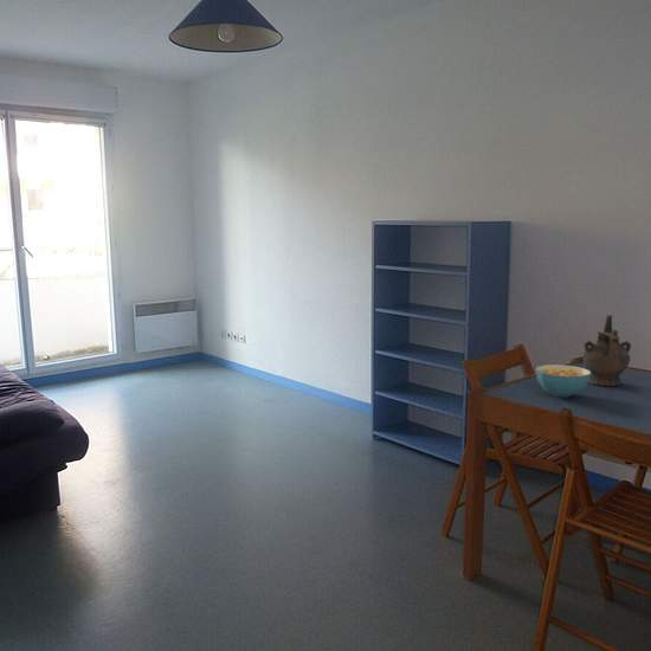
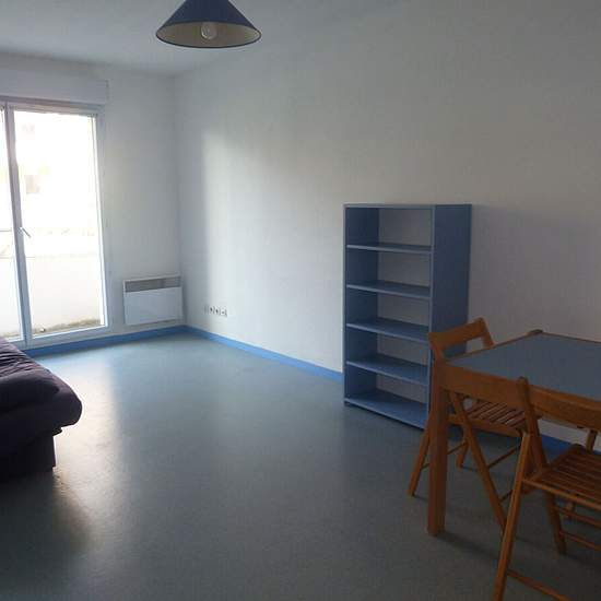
- ceremonial vessel [581,315,632,387]
- cereal bowl [535,363,592,399]
